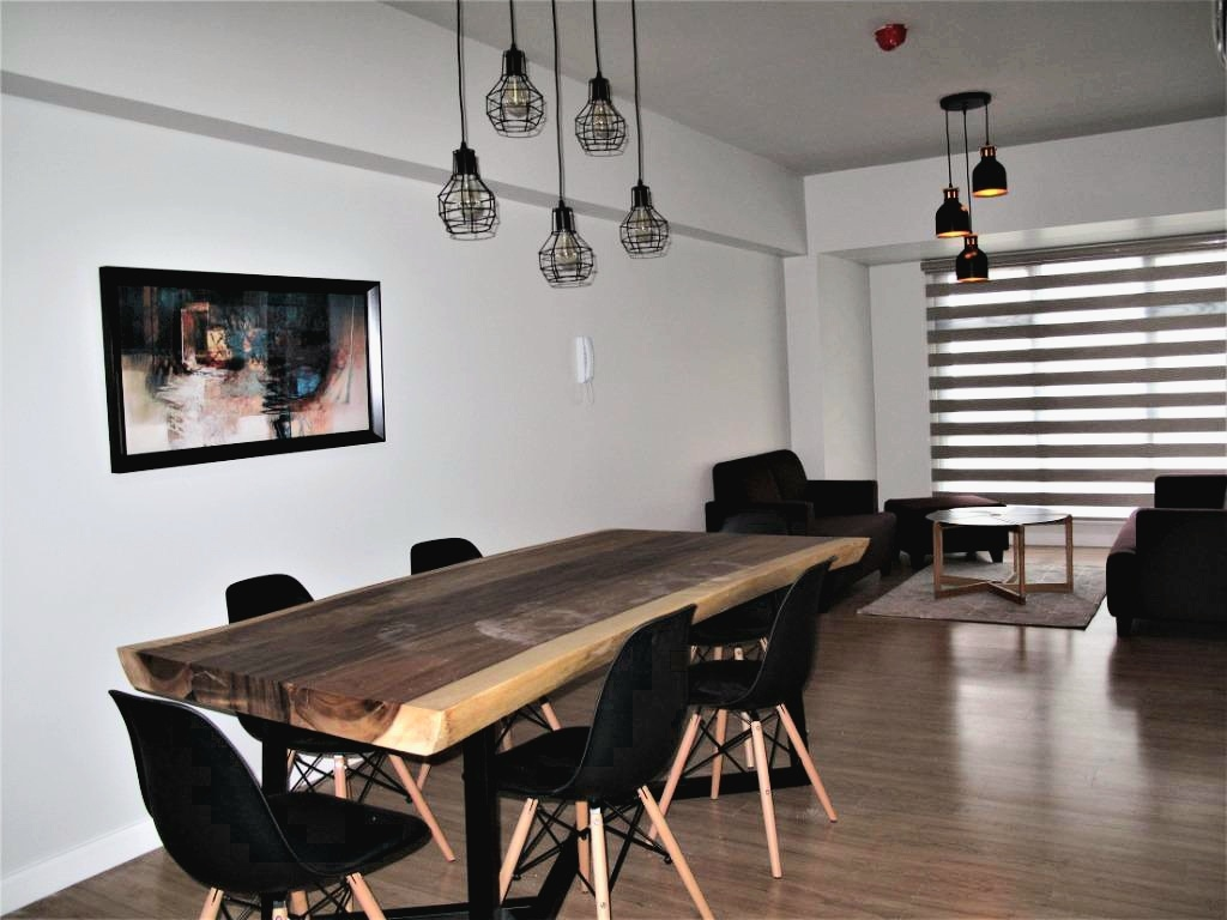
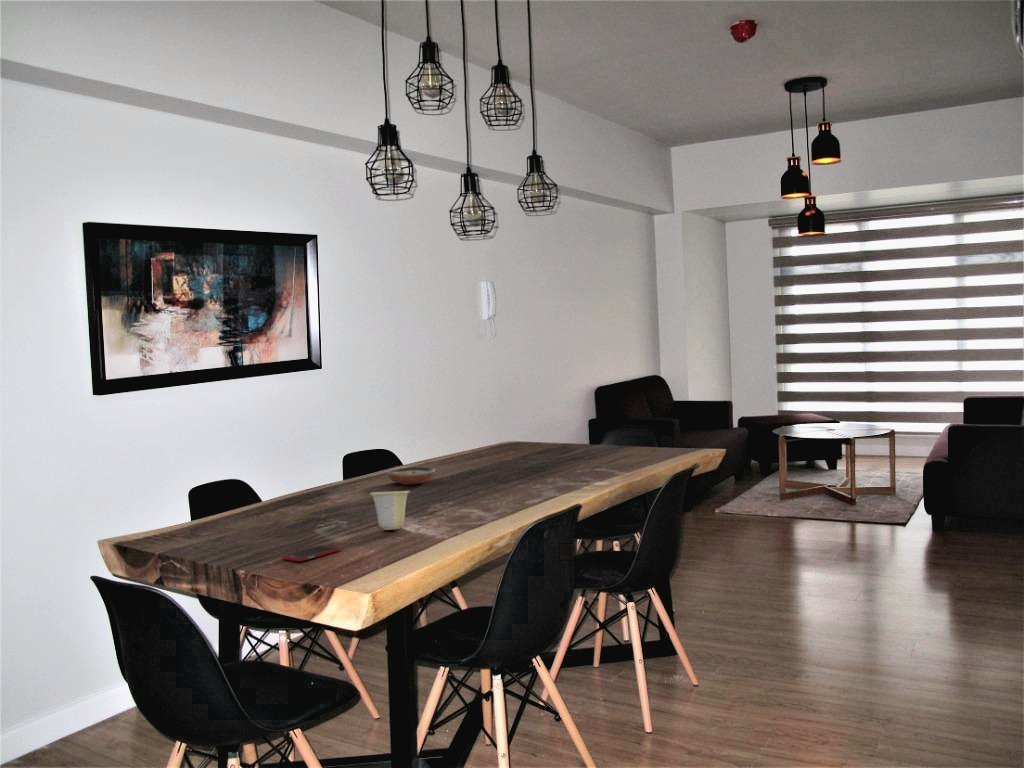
+ decorative bowl [385,466,436,486]
+ cup [369,490,411,531]
+ cell phone [281,544,341,562]
